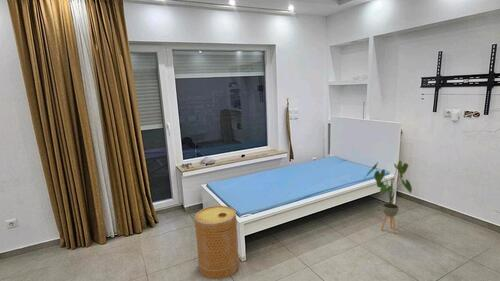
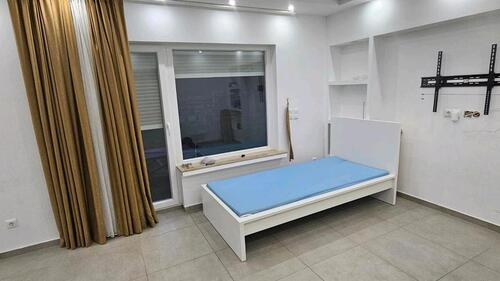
- basket [194,205,240,280]
- house plant [363,160,413,235]
